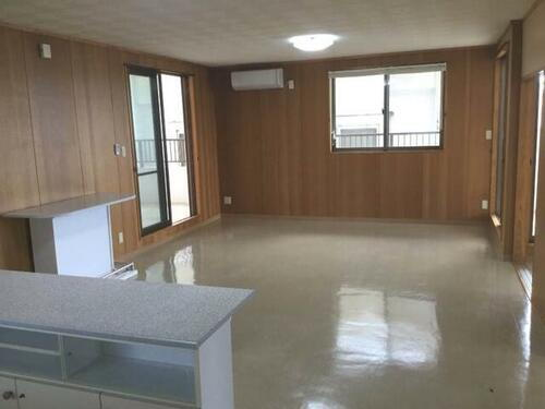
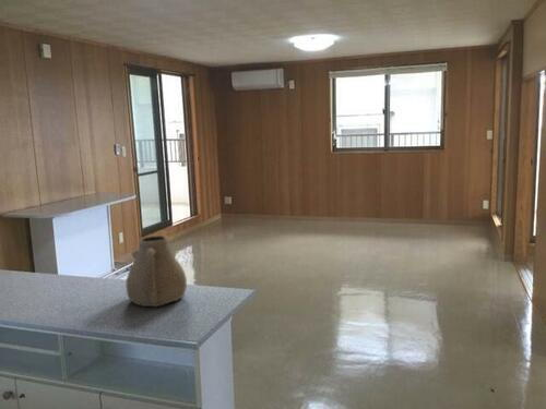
+ teapot [124,234,188,309]
